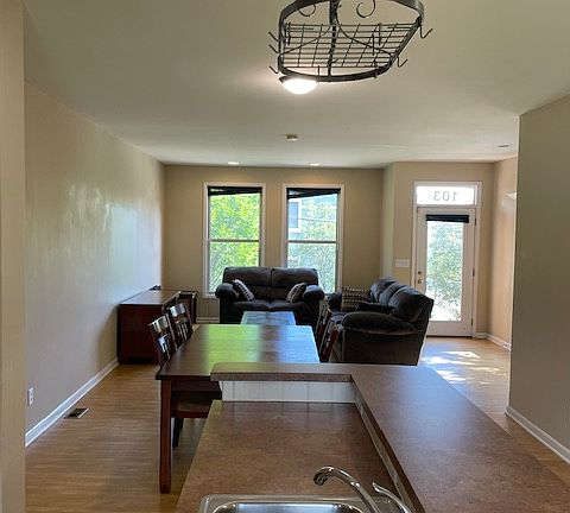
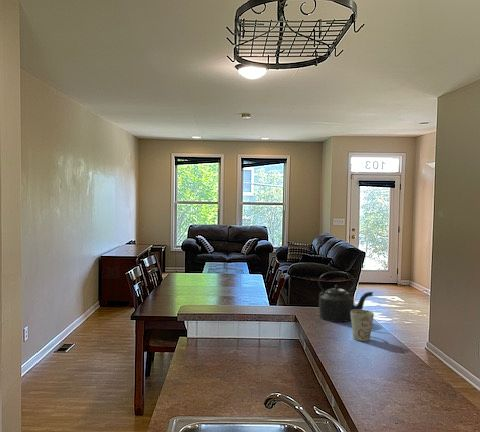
+ kettle [317,270,374,323]
+ mug [351,309,375,342]
